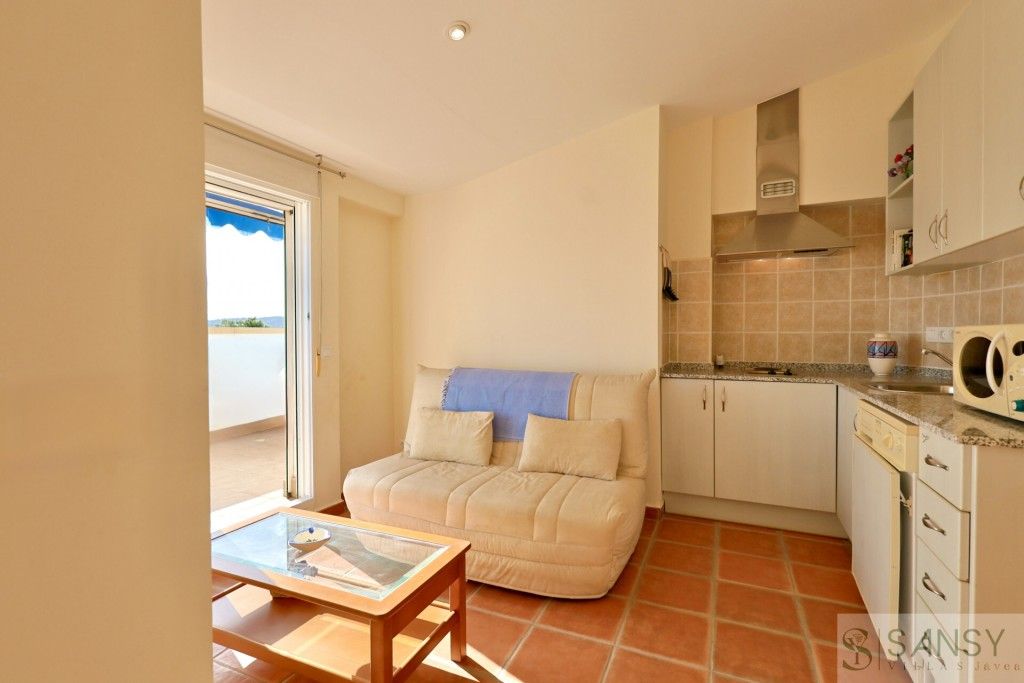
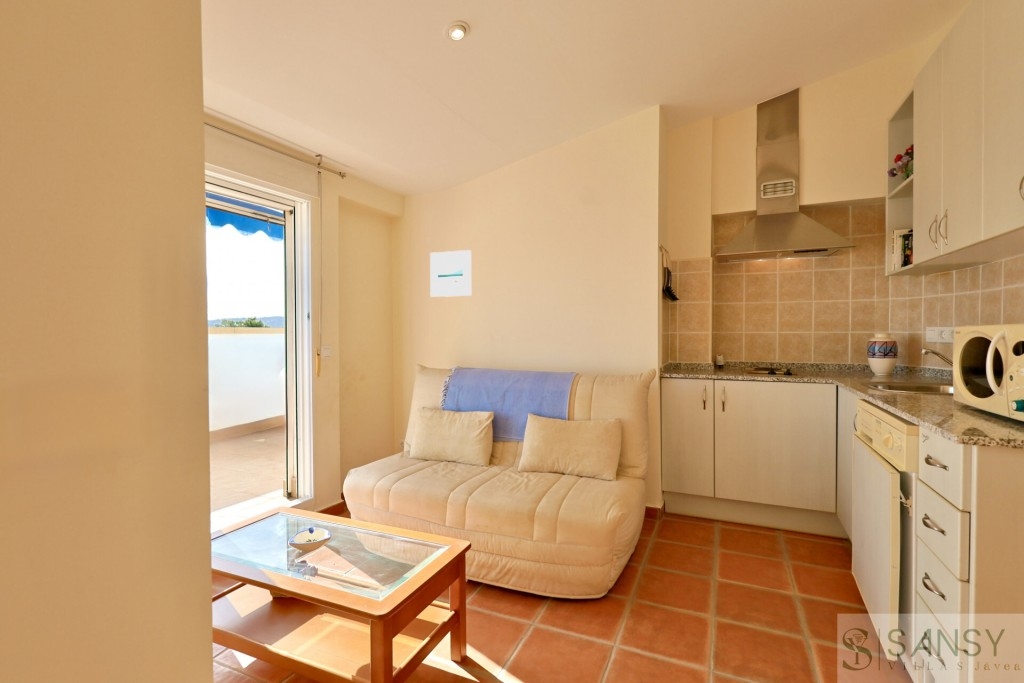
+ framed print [429,249,472,298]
